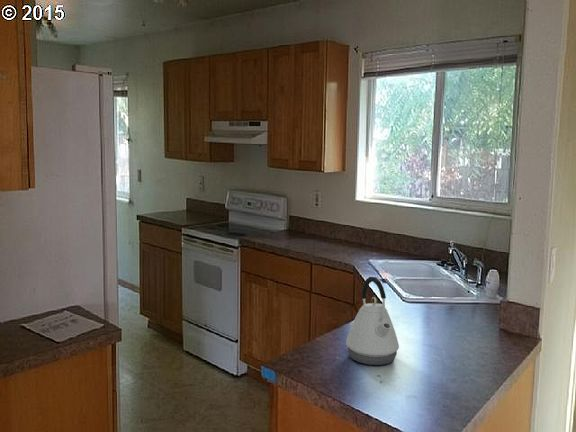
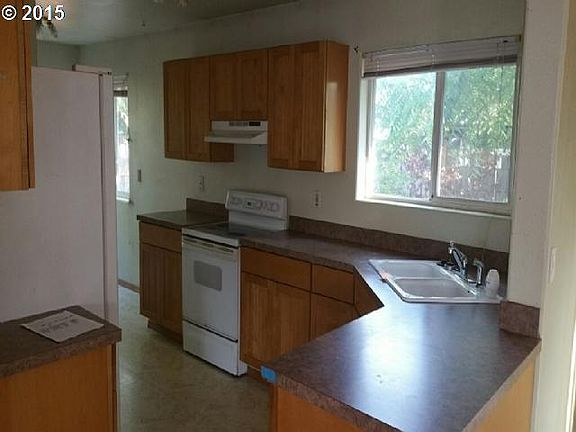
- kettle [345,276,400,366]
